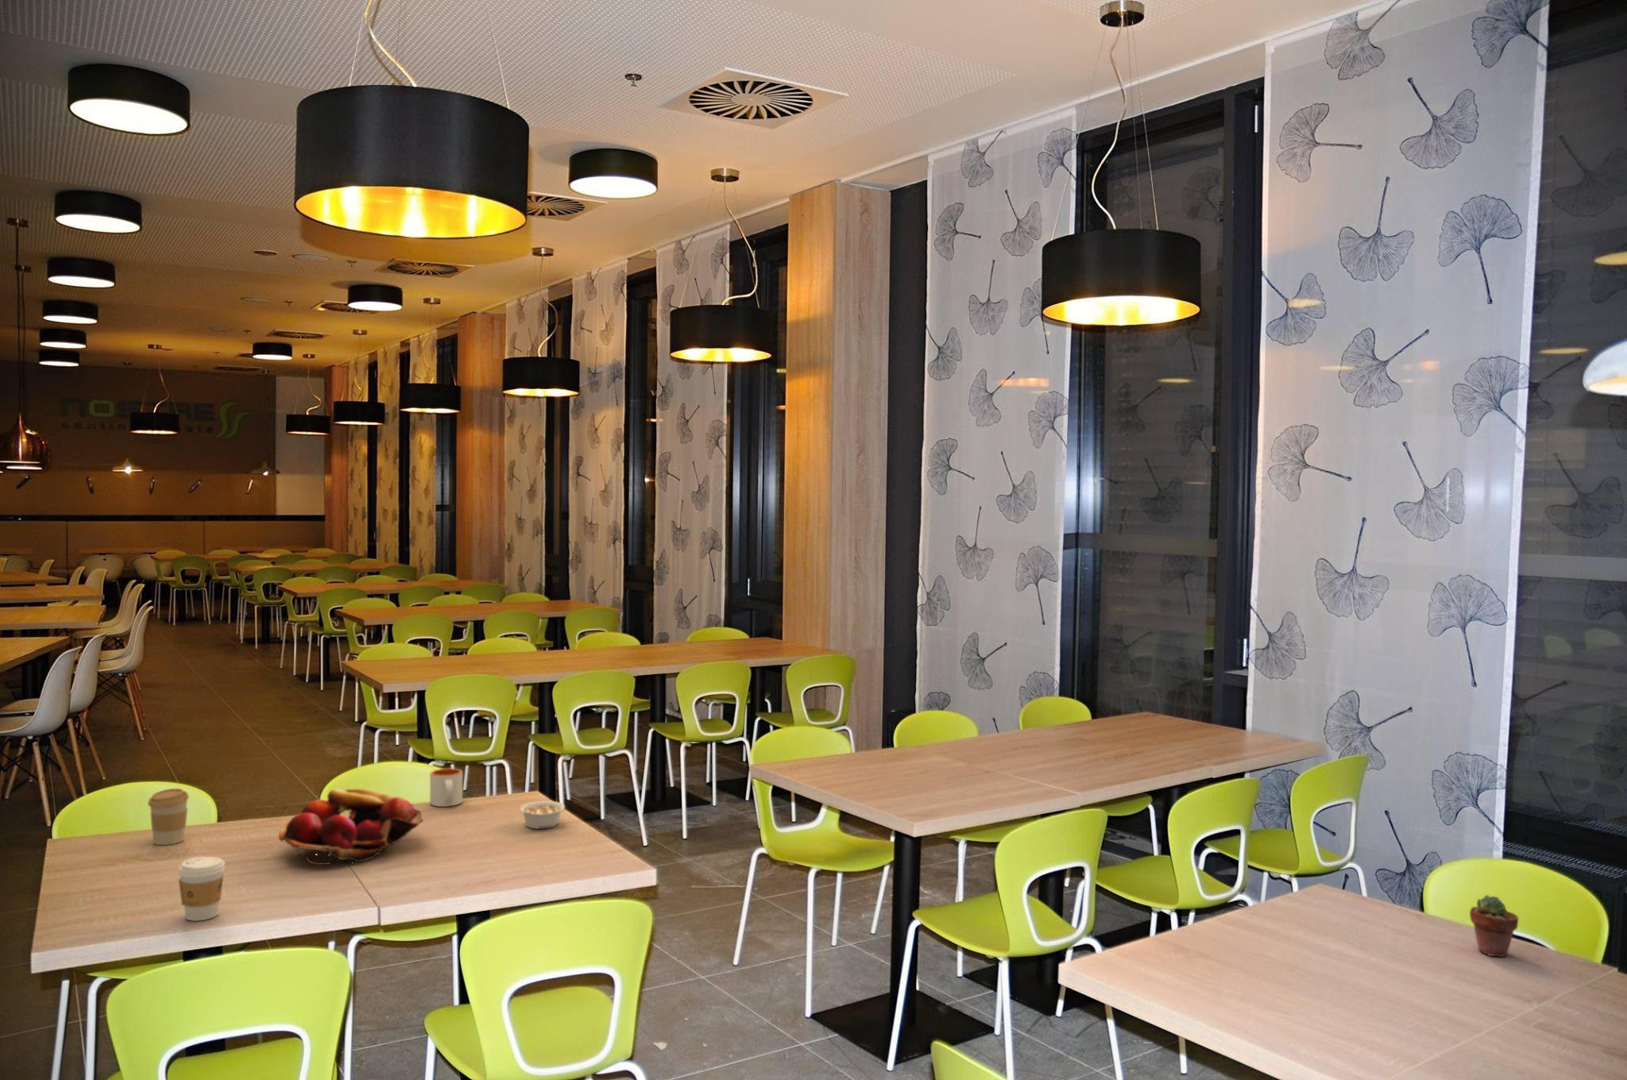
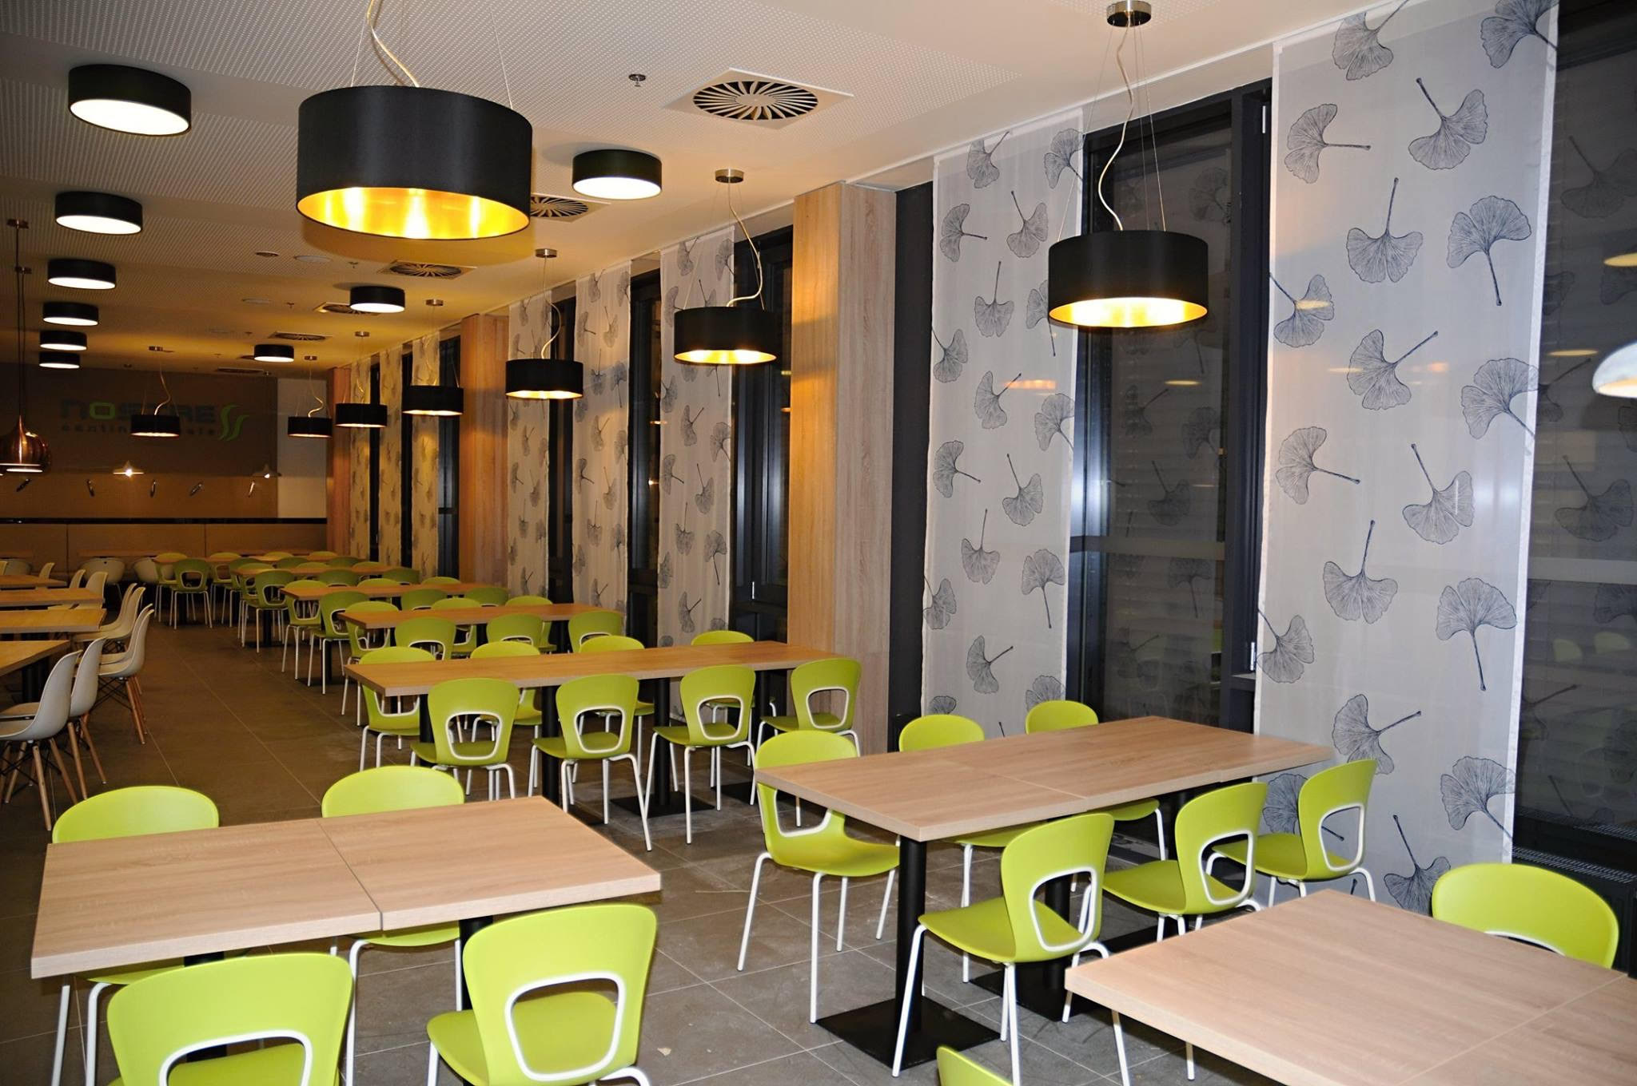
- coffee cup [147,788,190,846]
- mug [429,767,463,808]
- fruit basket [278,788,424,865]
- legume [518,799,565,829]
- potted succulent [1469,894,1519,958]
- coffee cup [178,856,225,922]
